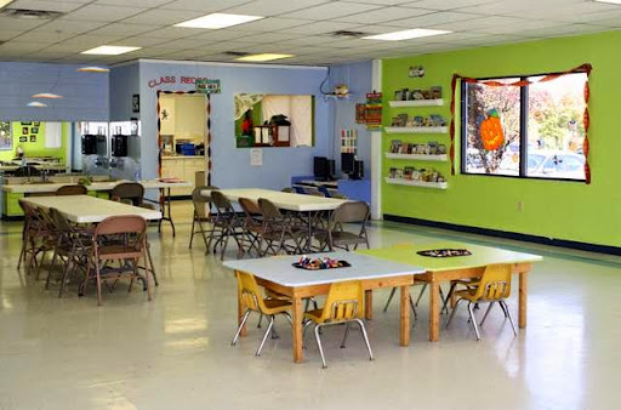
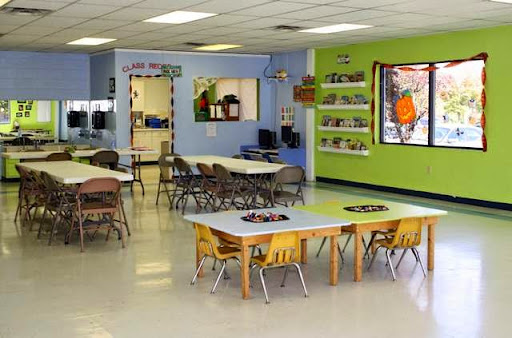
- ceiling mobile [25,29,110,121]
